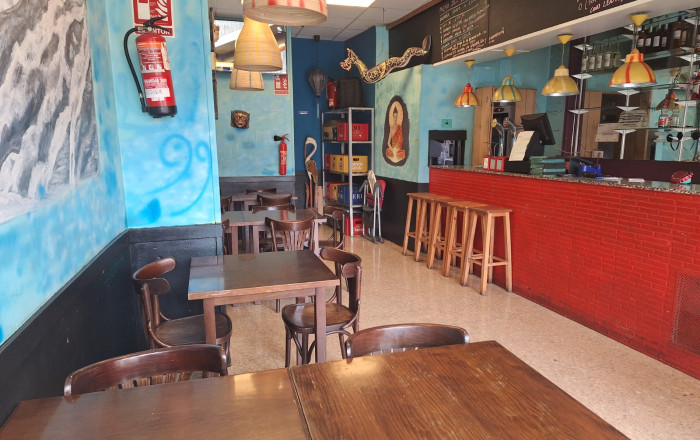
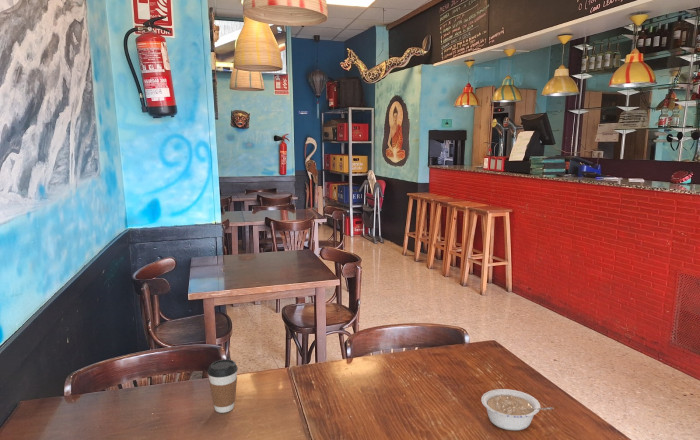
+ legume [480,388,554,431]
+ coffee cup [207,358,239,414]
